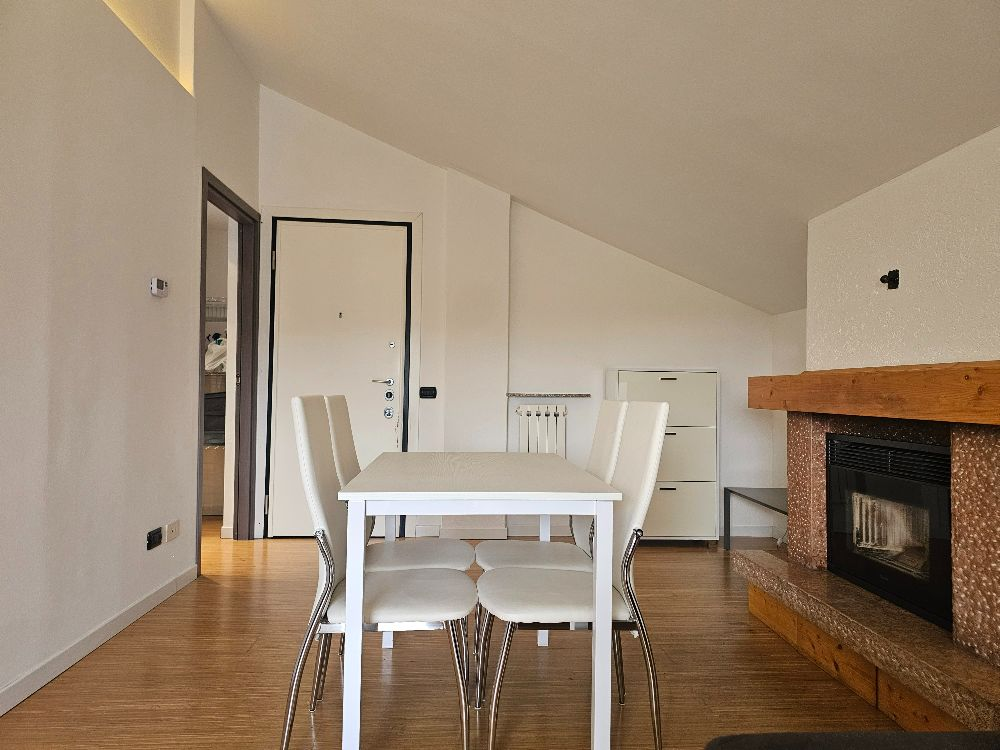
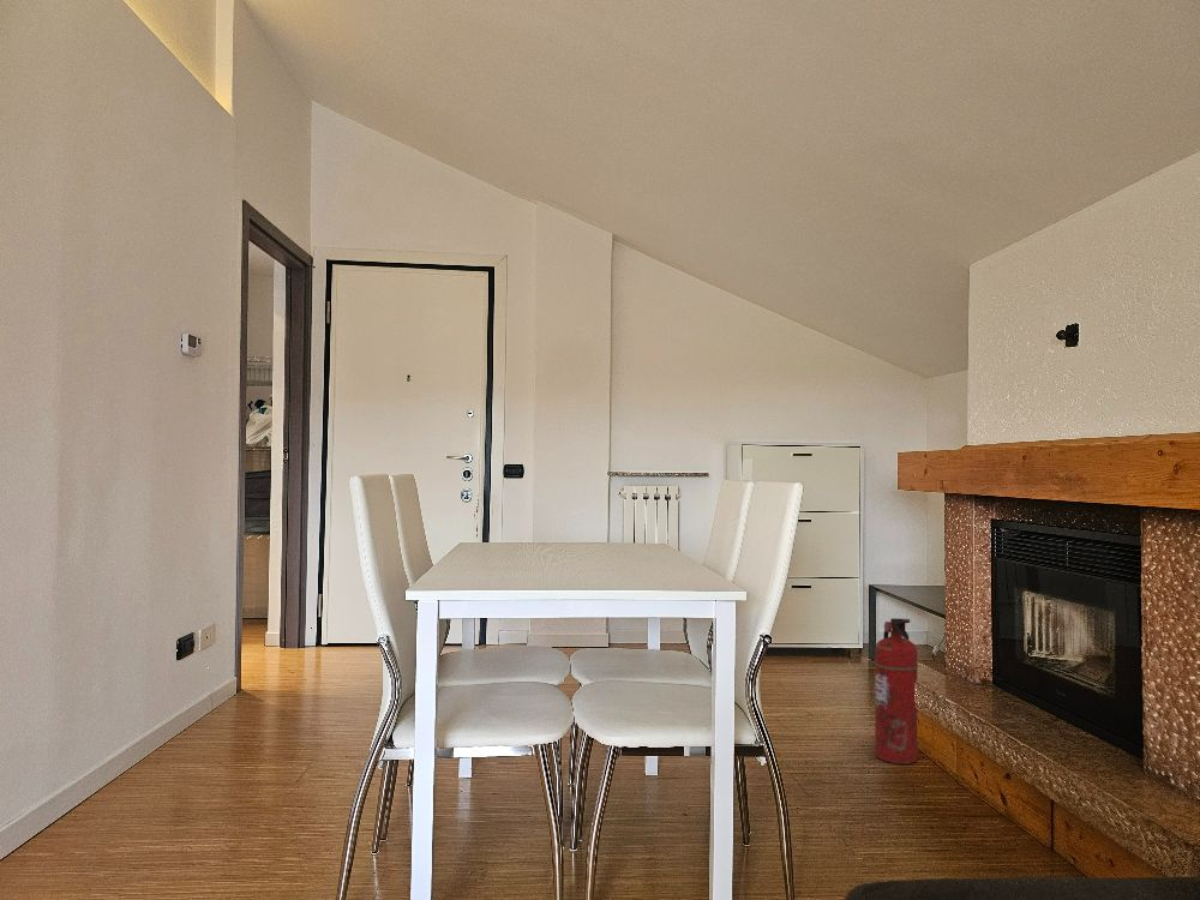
+ fire extinguisher [874,617,919,766]
